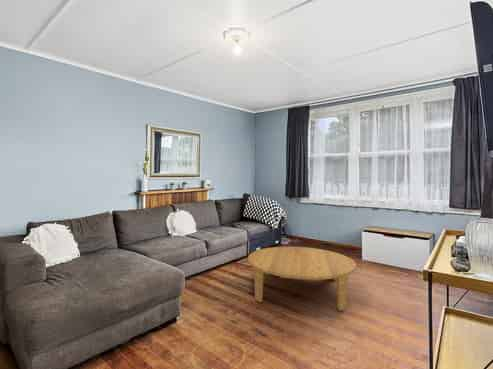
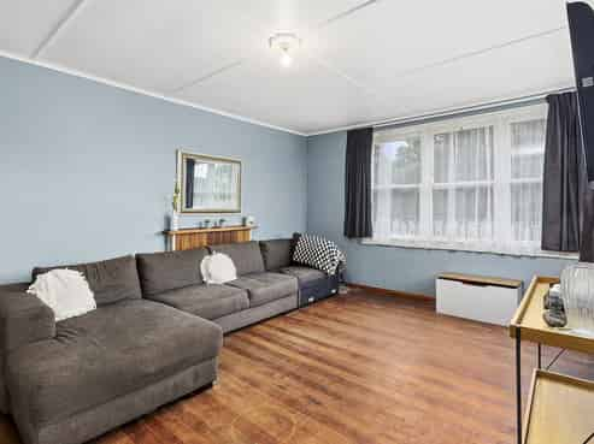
- coffee table [247,246,357,312]
